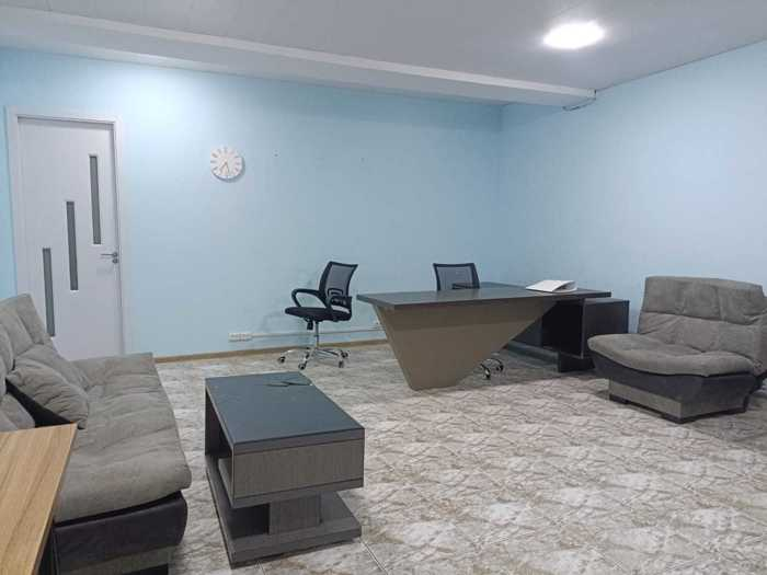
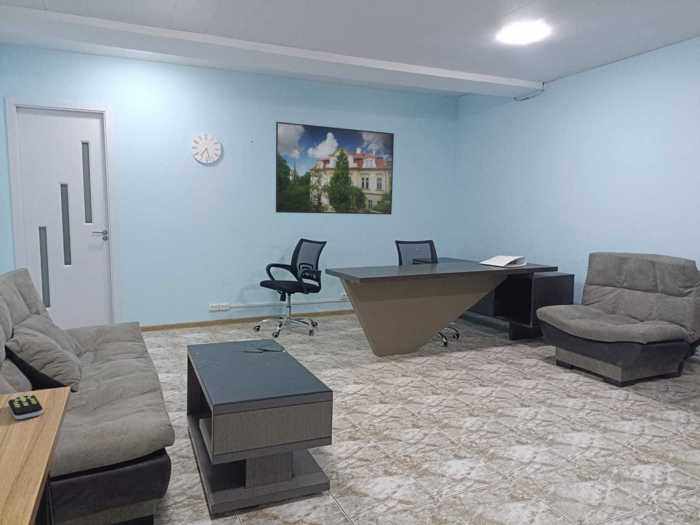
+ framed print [275,121,395,215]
+ remote control [7,394,44,420]
